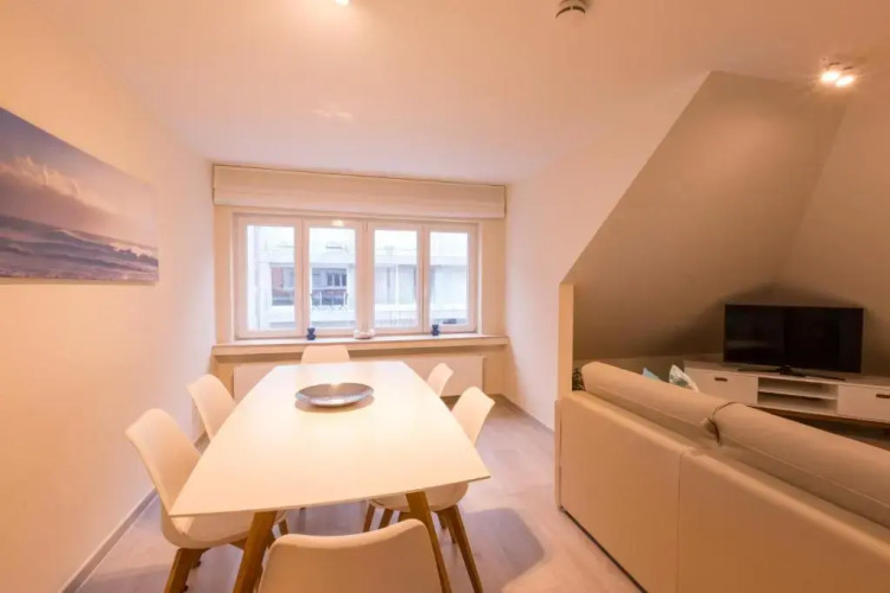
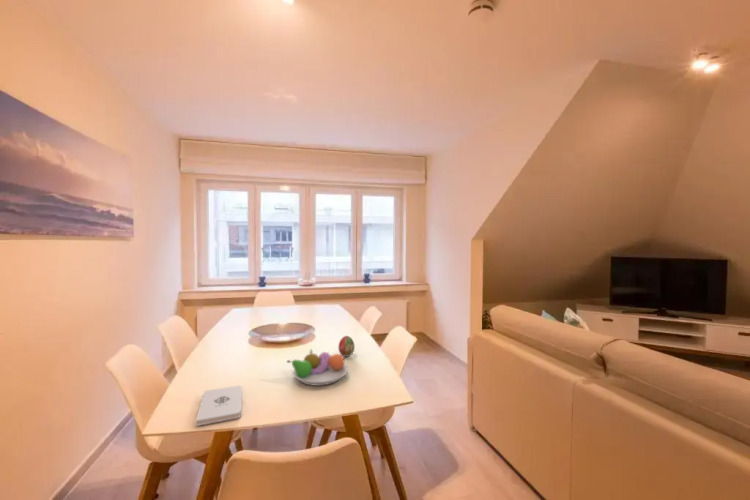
+ fruit bowl [286,349,349,387]
+ notepad [195,385,243,427]
+ decorative egg [337,335,356,358]
